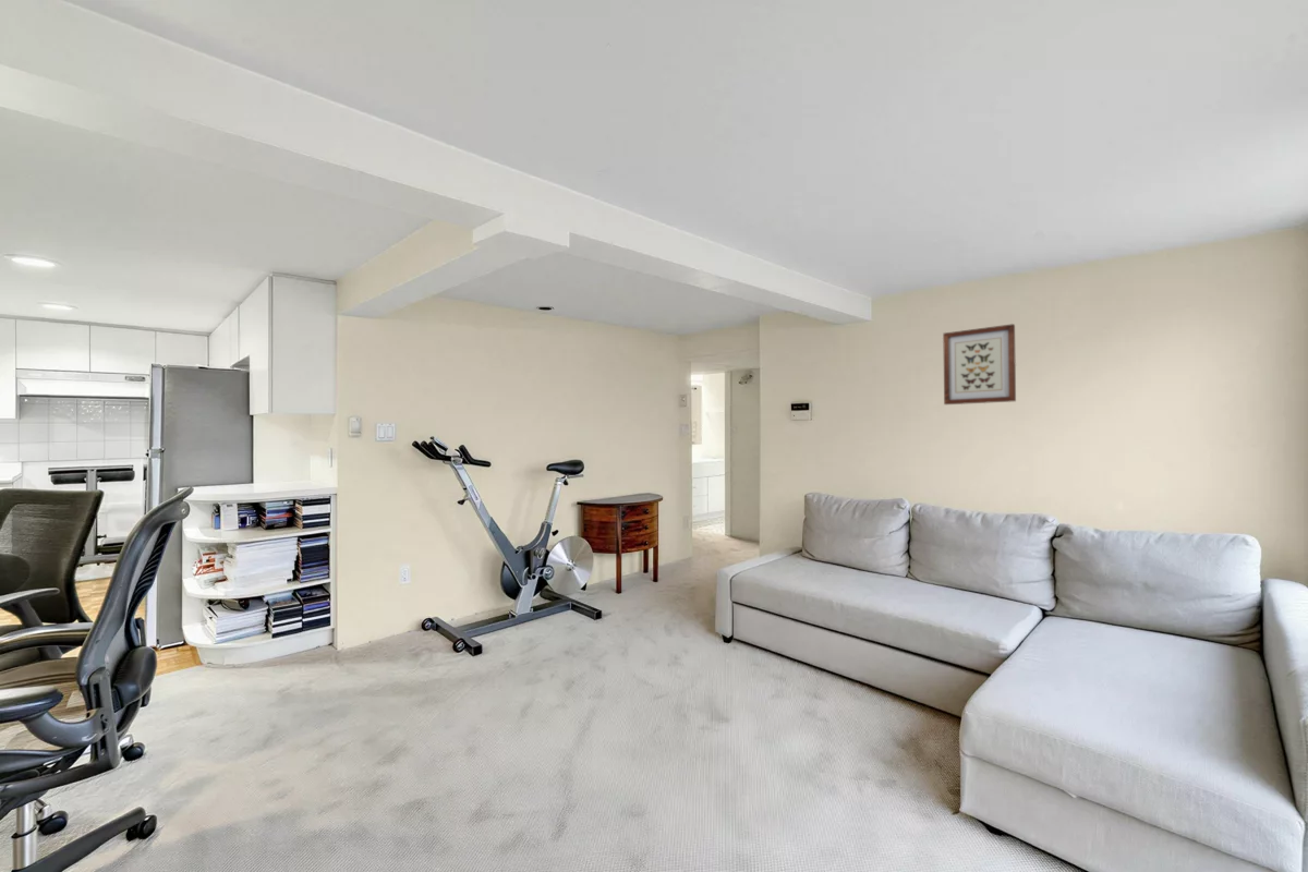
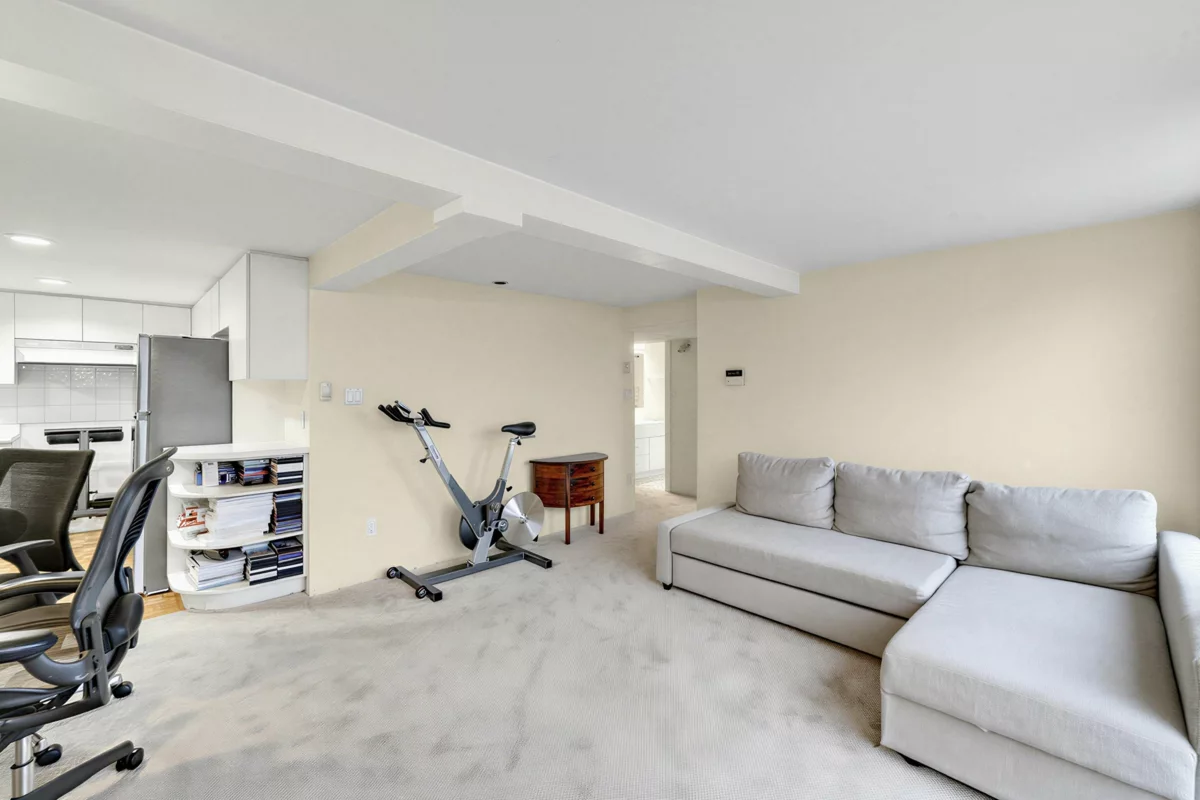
- wall art [942,323,1017,405]
